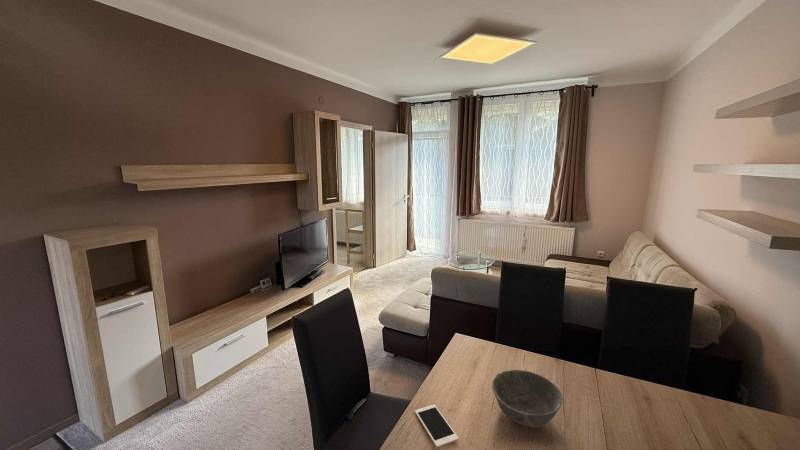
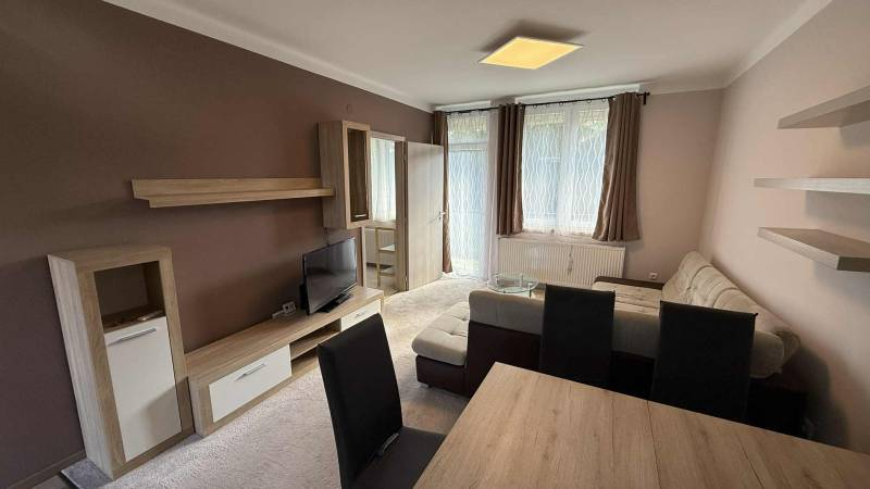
- bowl [491,369,564,428]
- cell phone [414,404,460,449]
